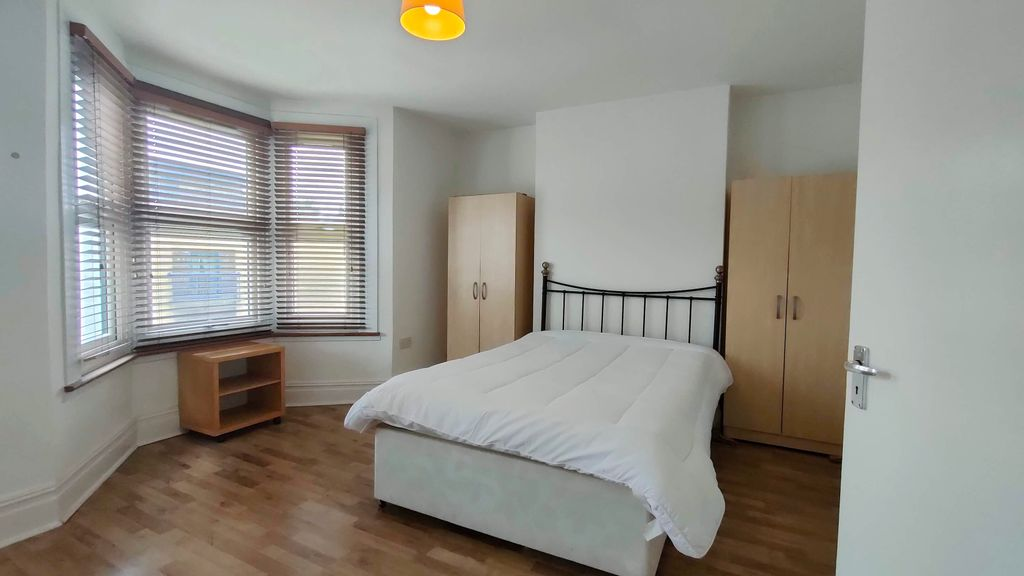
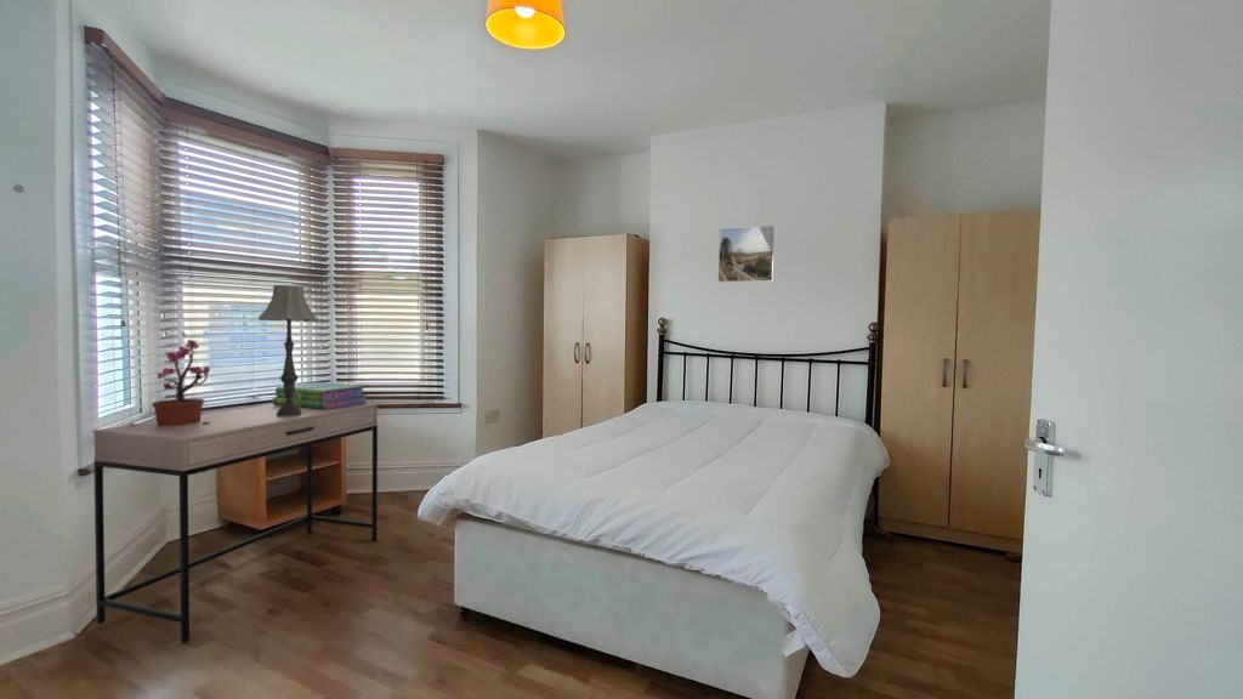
+ desk [92,402,379,644]
+ table lamp [257,284,319,416]
+ stack of books [272,381,368,409]
+ potted plant [126,339,211,426]
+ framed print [717,225,776,284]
